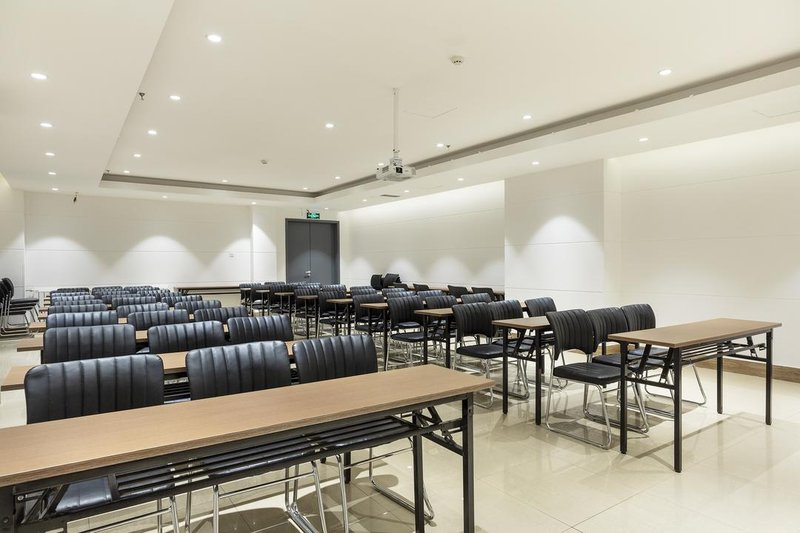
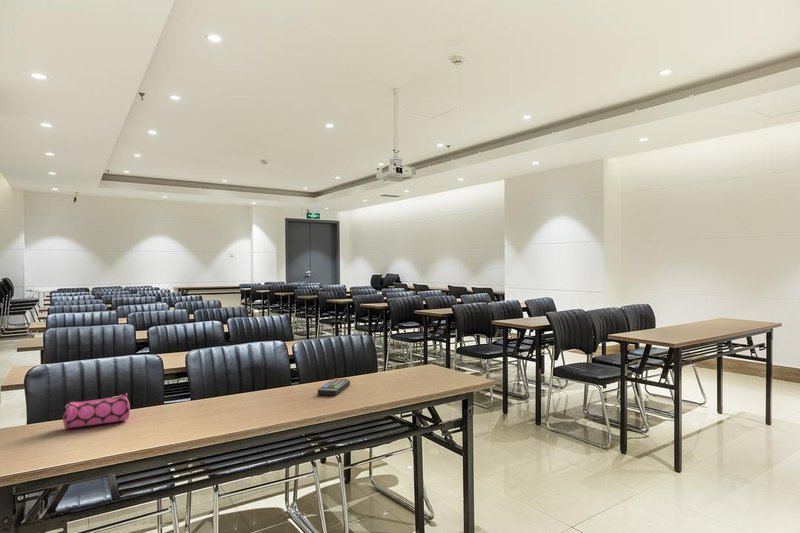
+ remote control [317,377,351,397]
+ pencil case [62,392,131,430]
